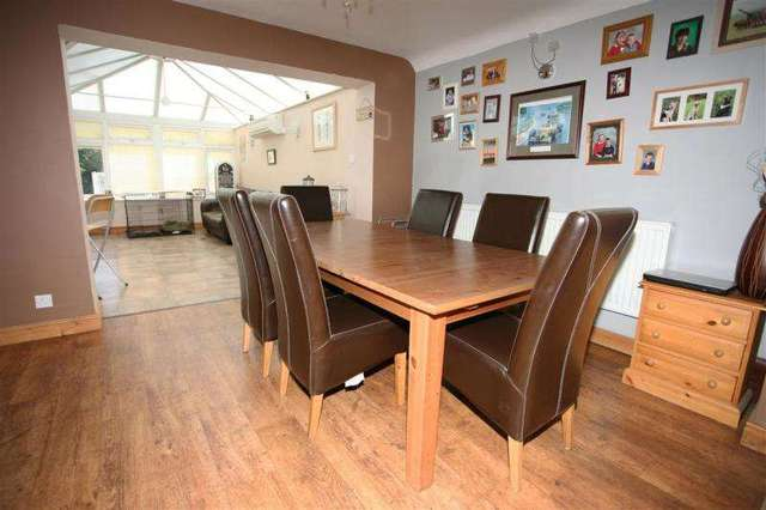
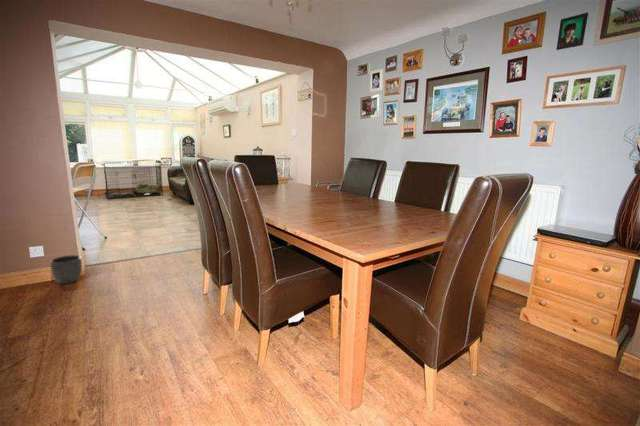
+ planter [49,254,83,285]
